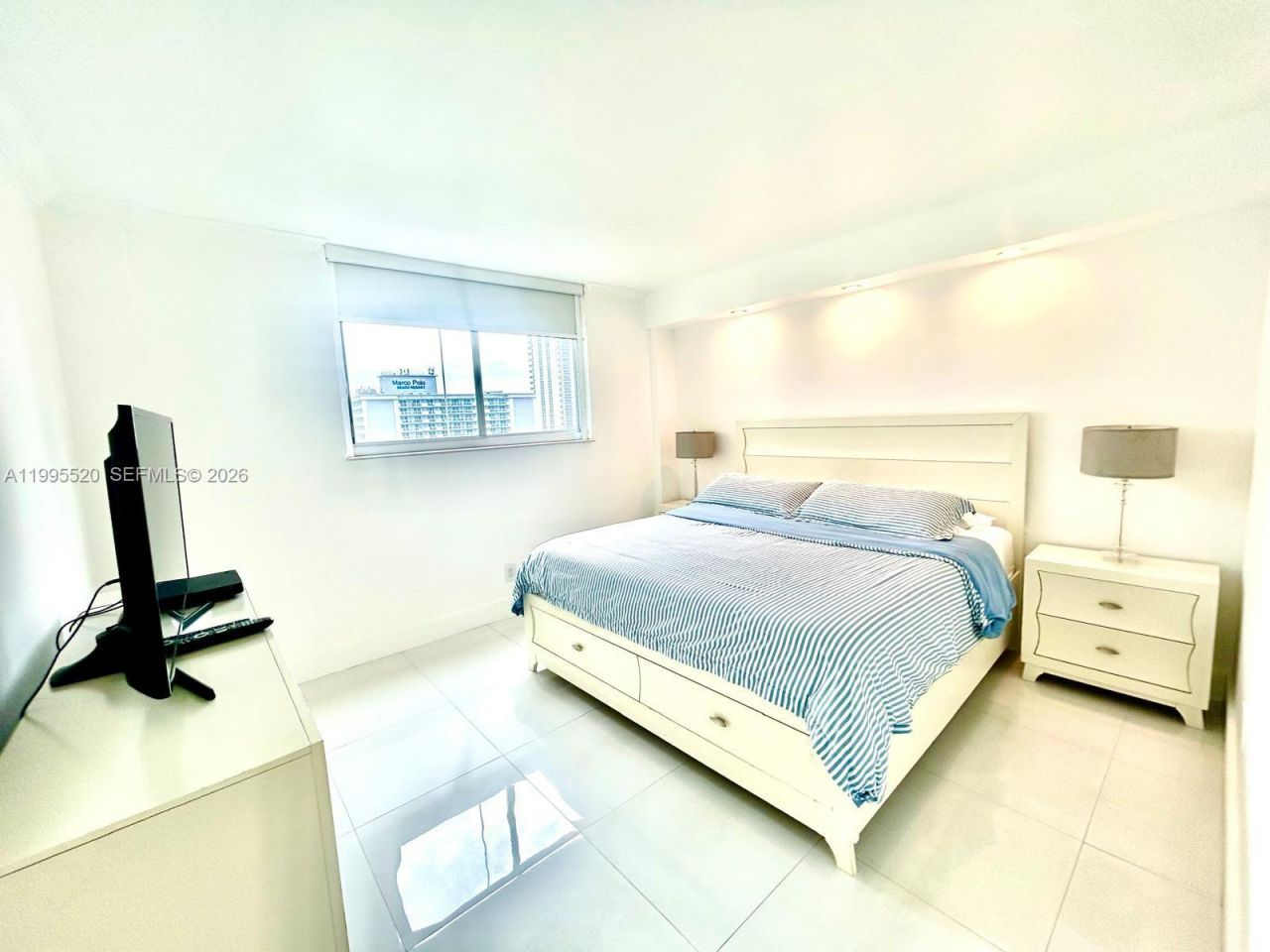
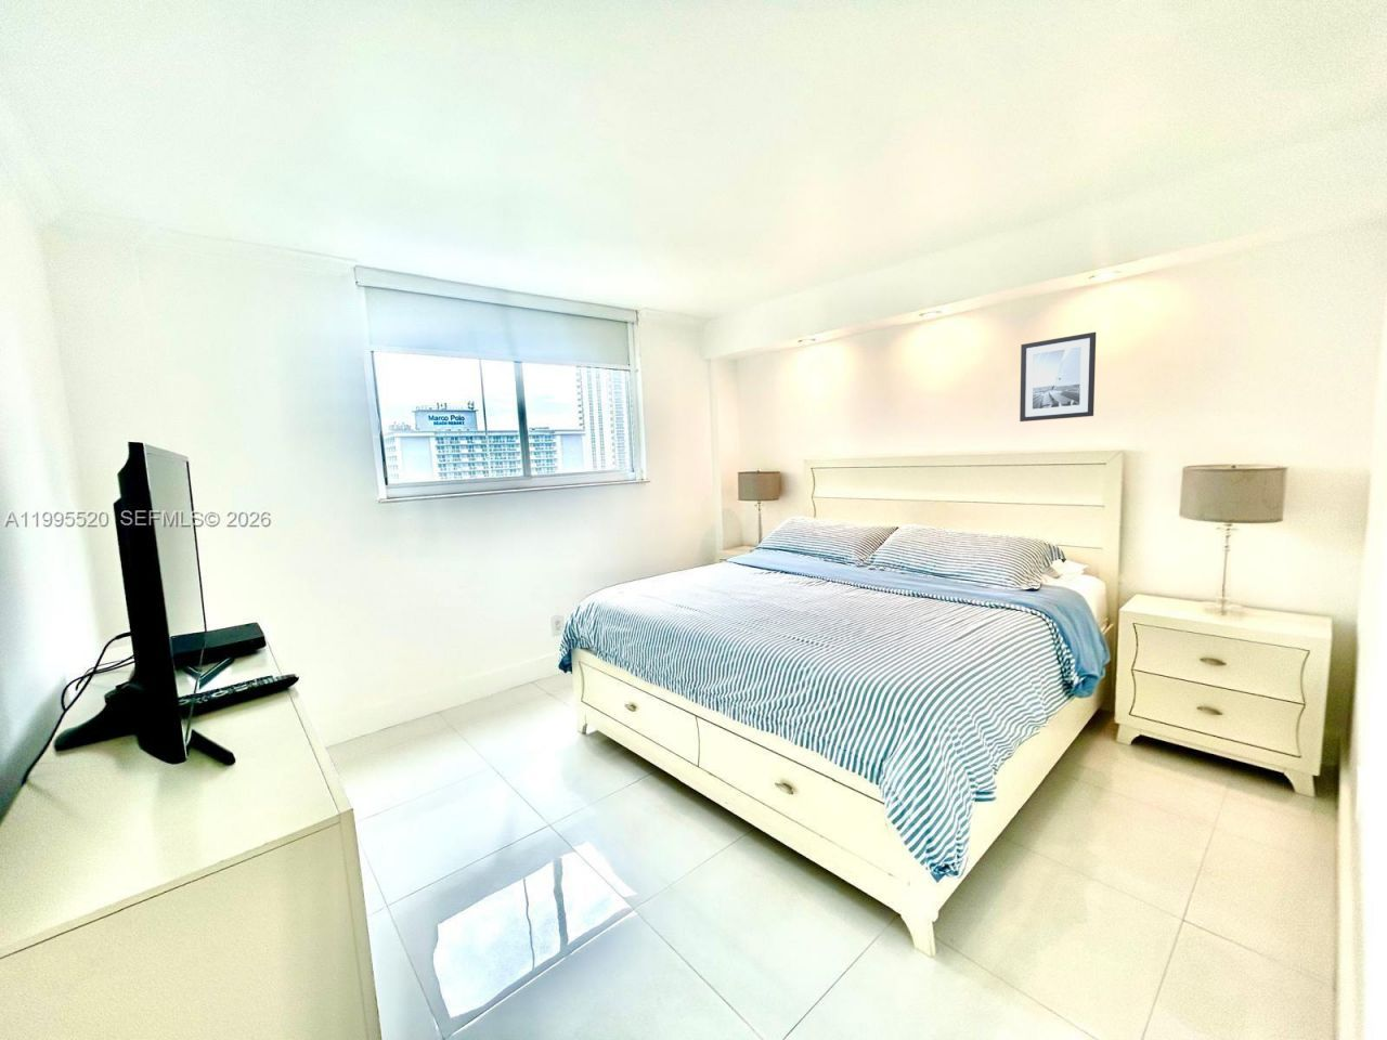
+ wall art [1019,331,1096,423]
